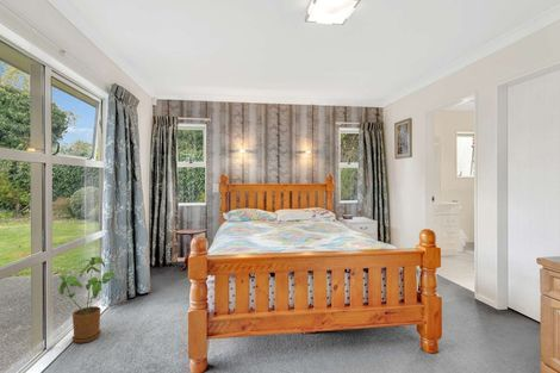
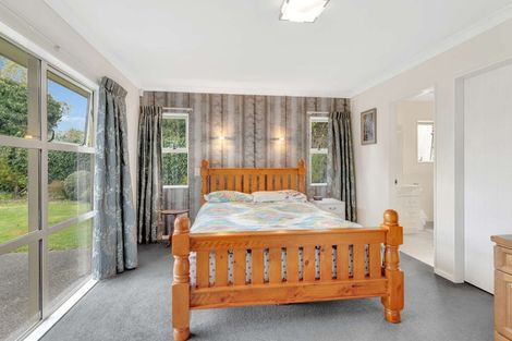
- house plant [58,256,120,344]
